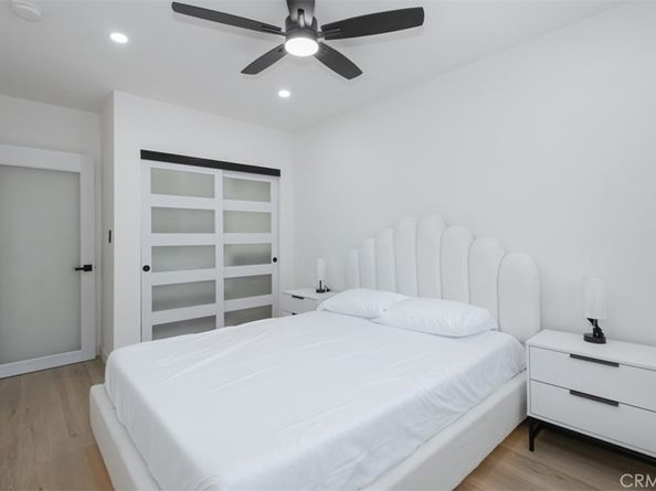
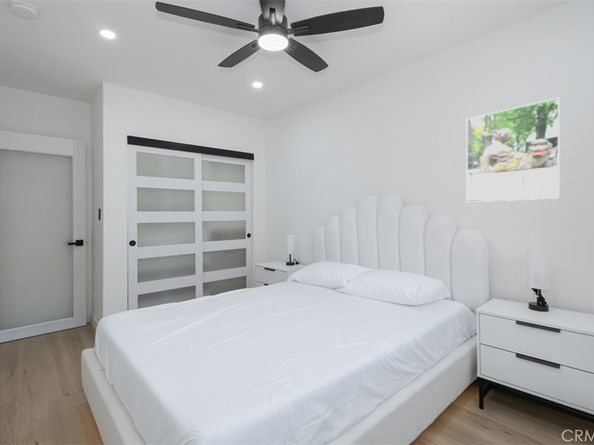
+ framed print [466,97,561,203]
